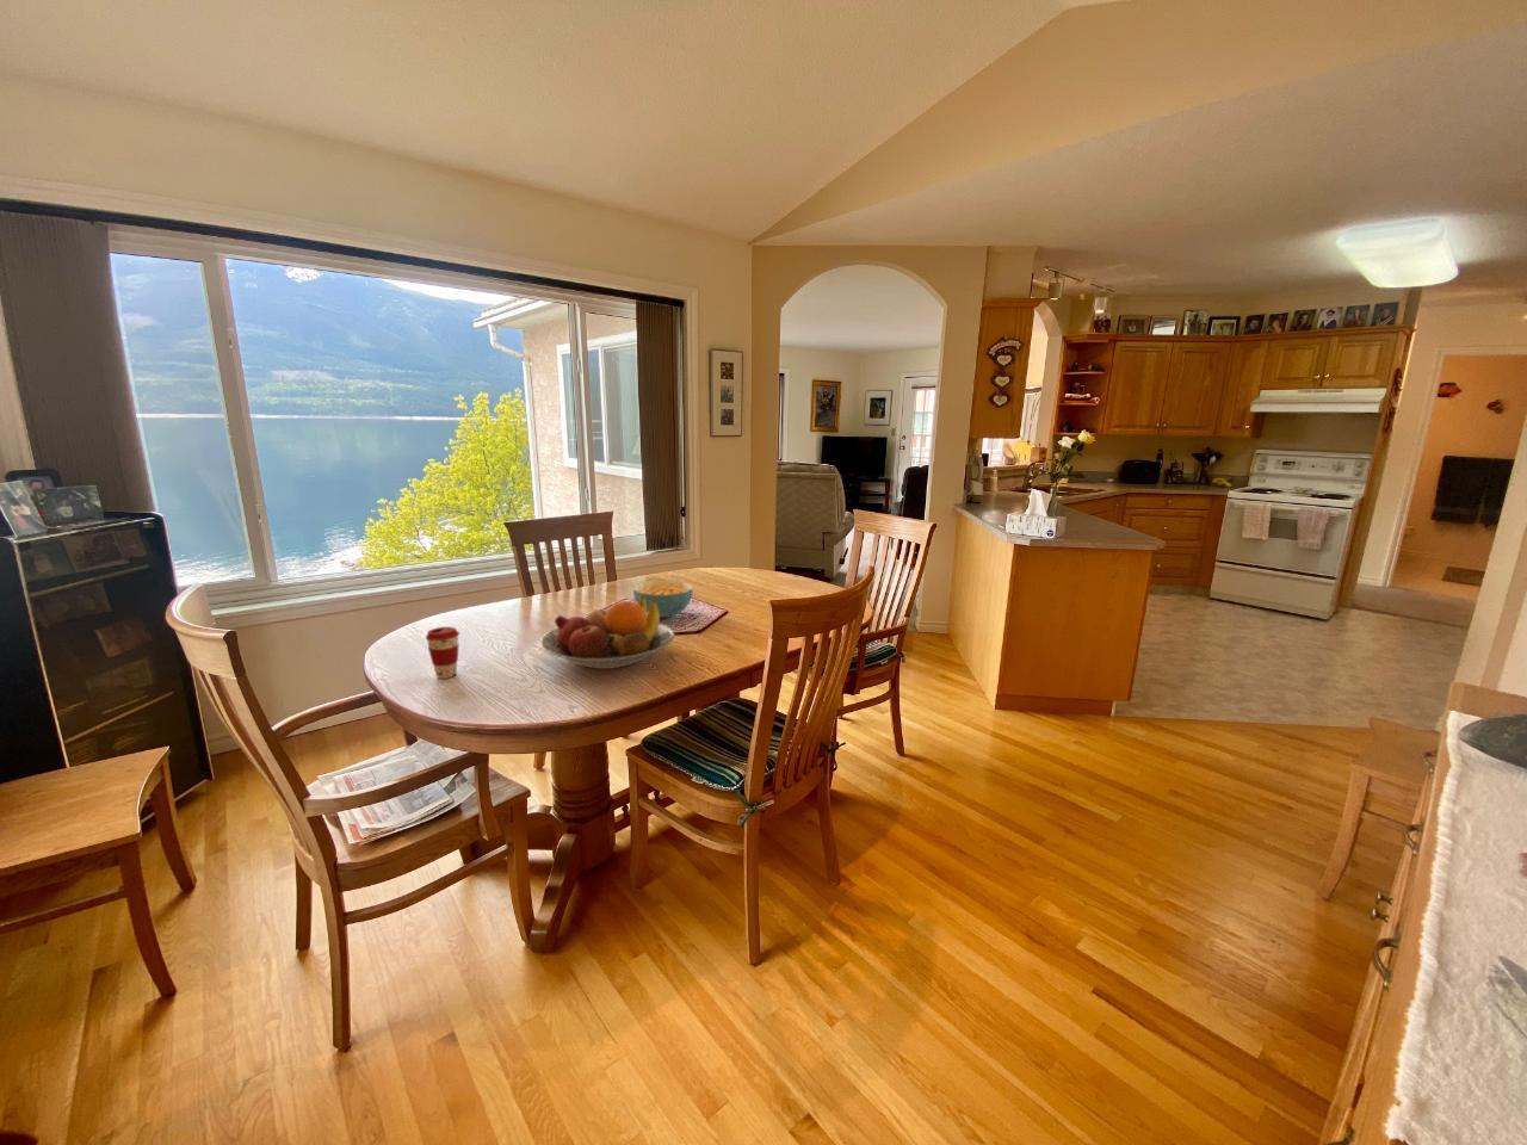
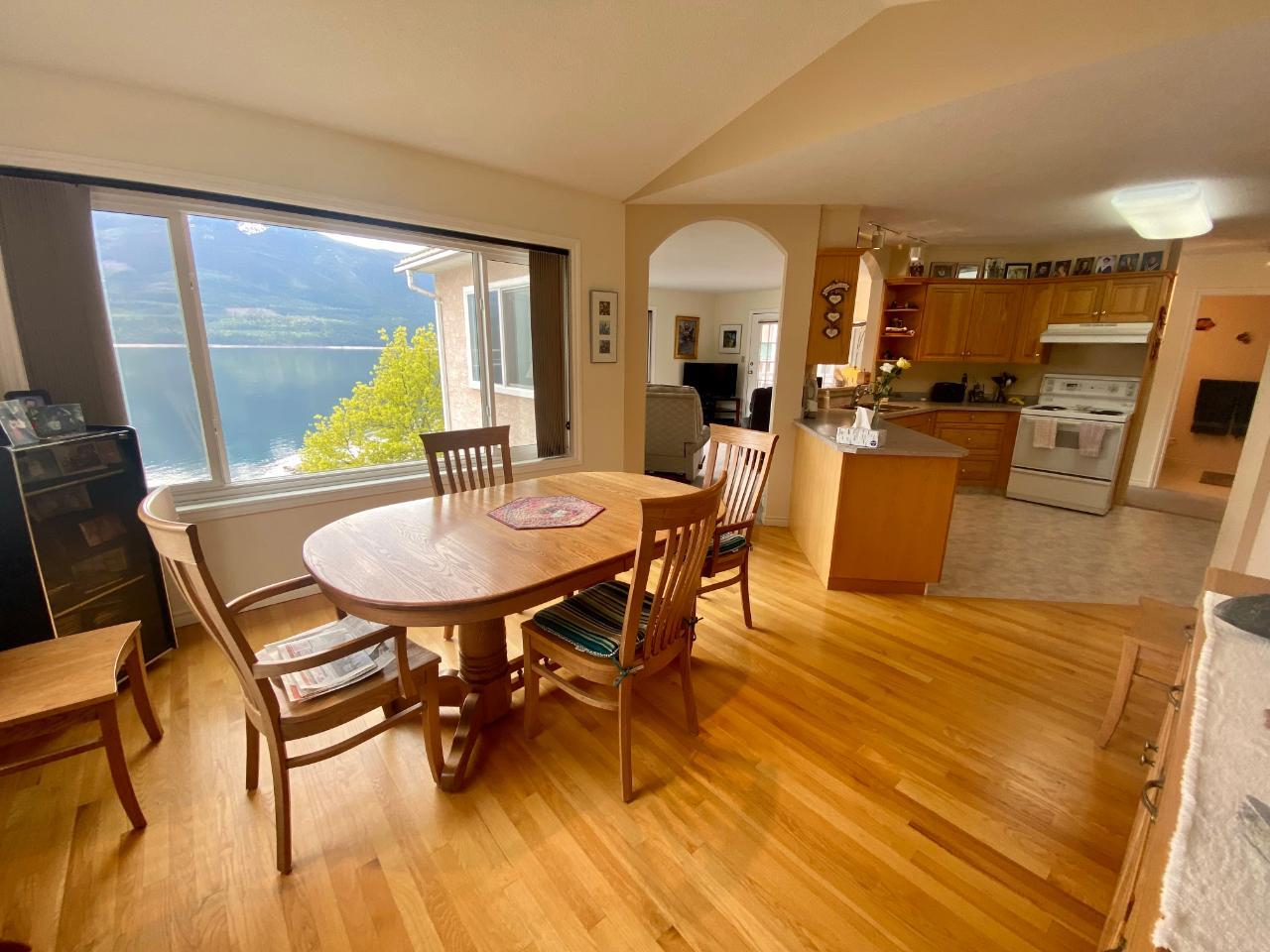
- cereal bowl [632,580,694,619]
- coffee cup [424,627,461,680]
- fruit bowl [539,597,676,670]
